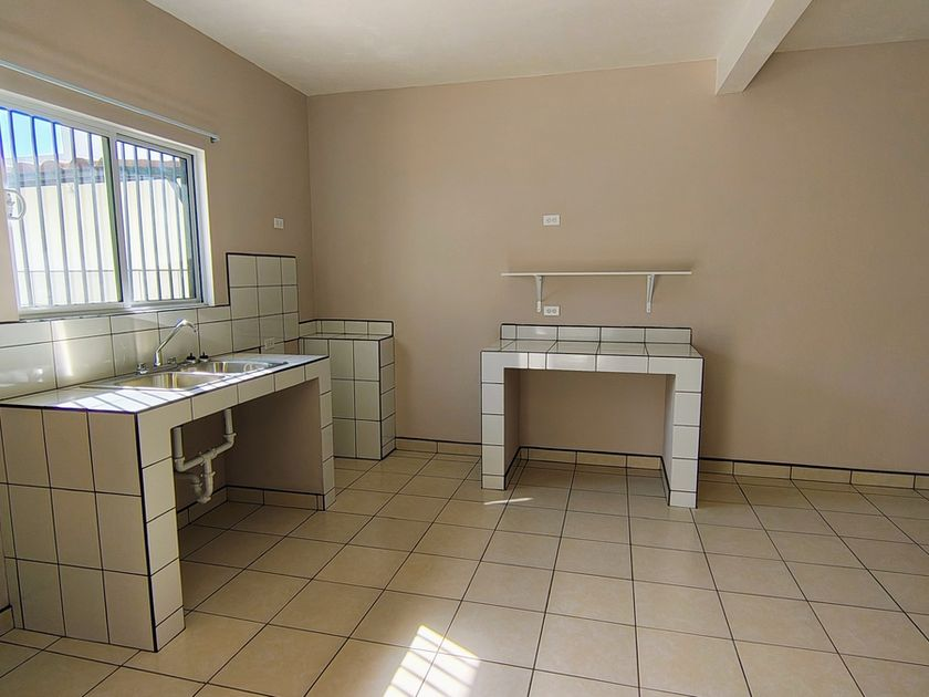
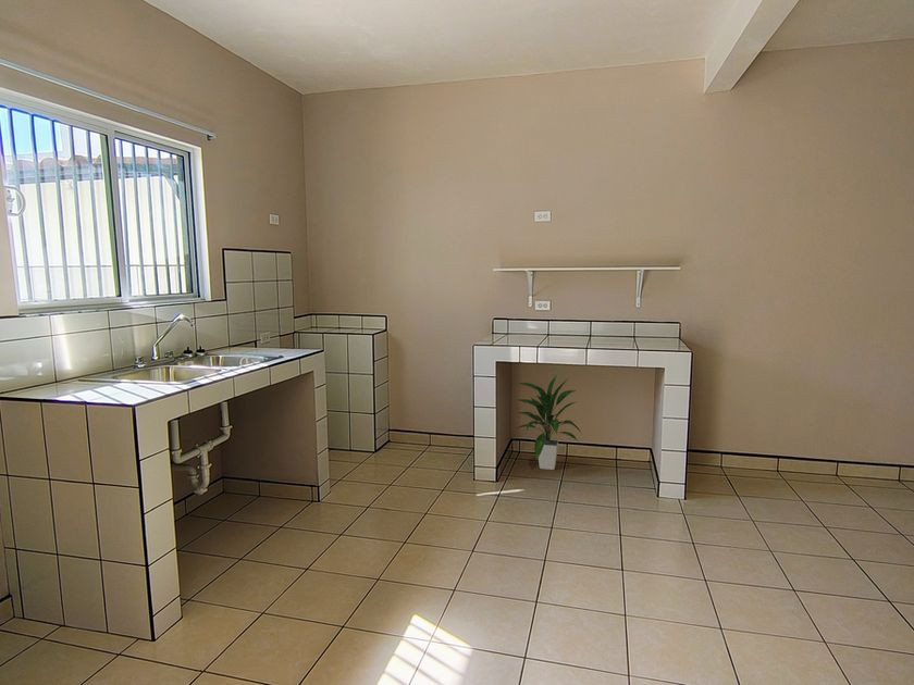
+ indoor plant [512,373,582,471]
